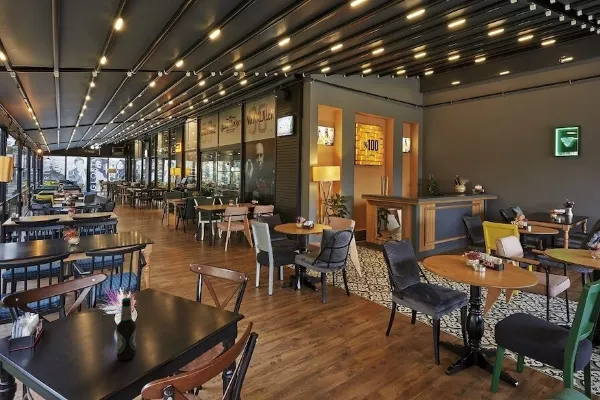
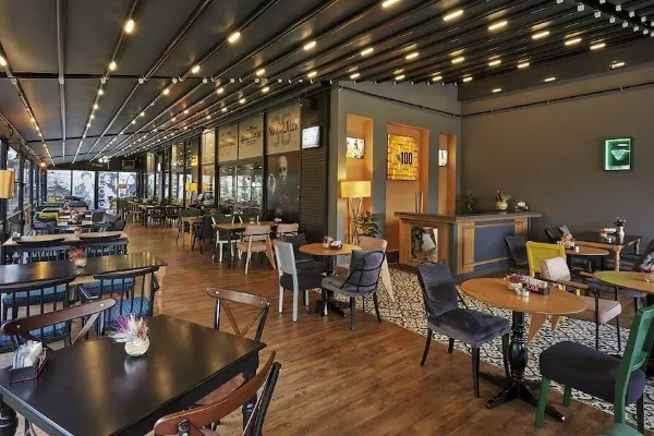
- bottle [116,297,137,361]
